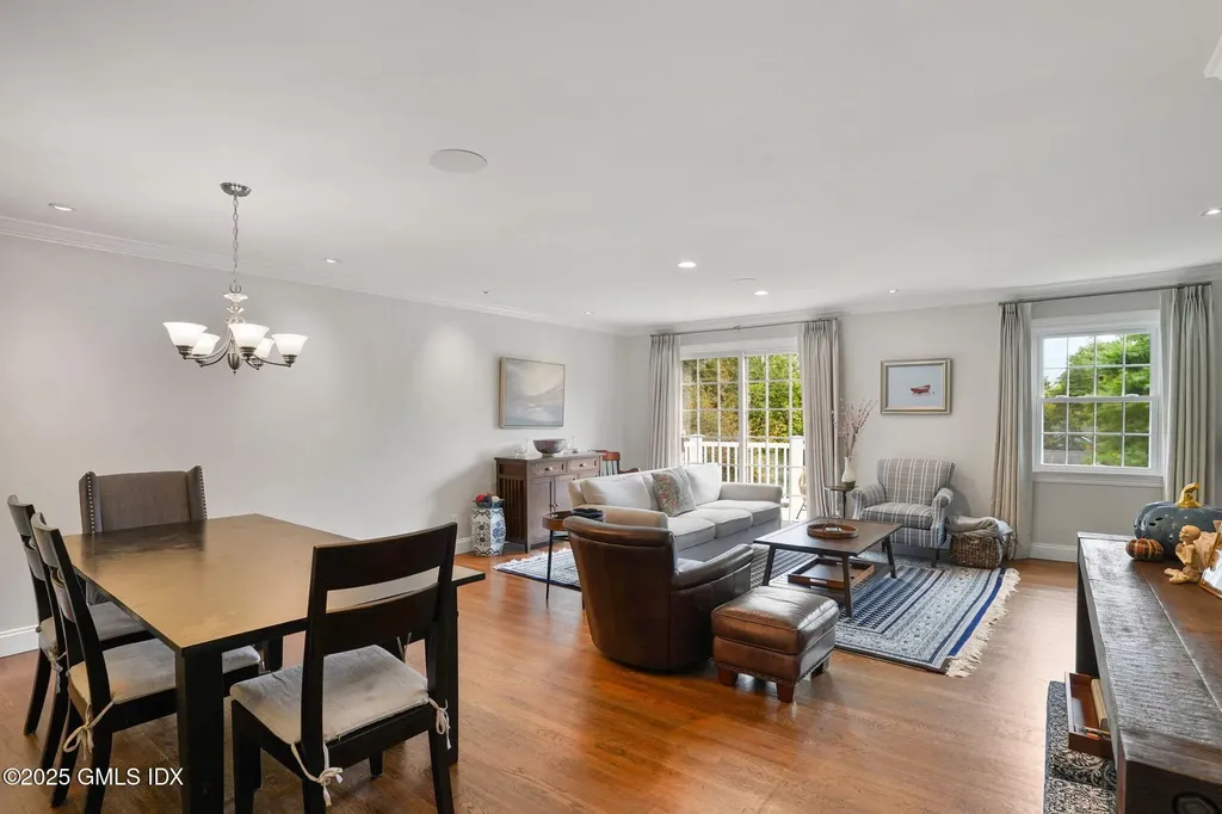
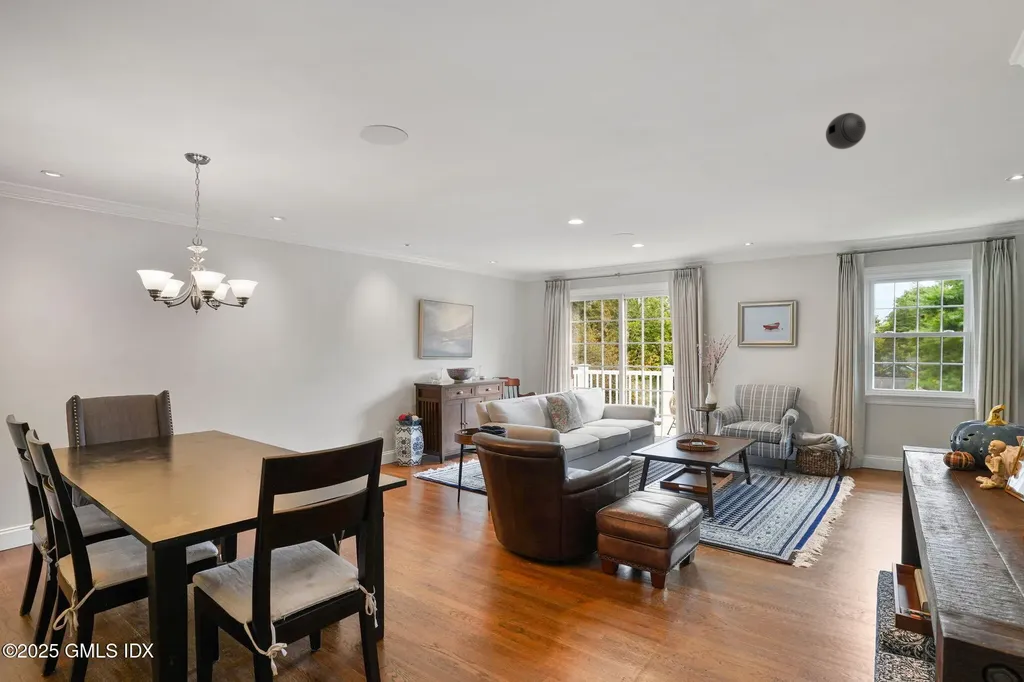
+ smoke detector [825,112,867,150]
